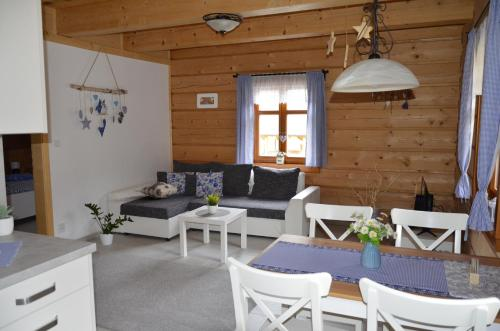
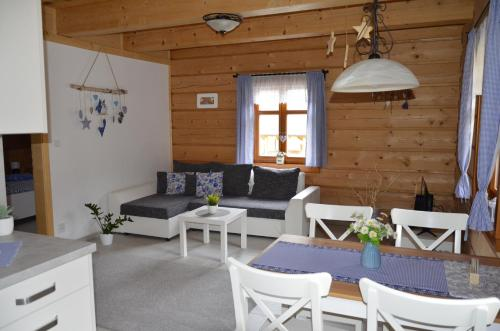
- decorative pillow [135,181,183,199]
